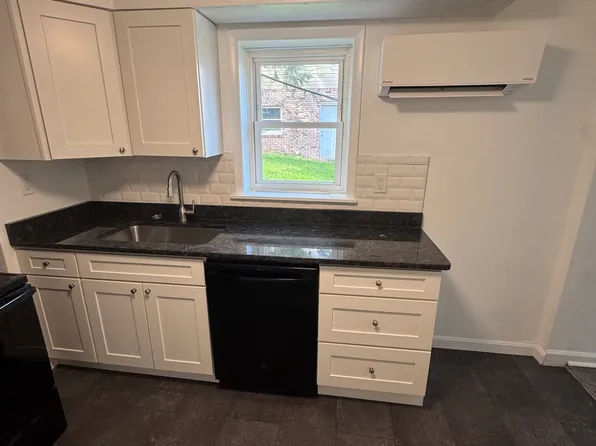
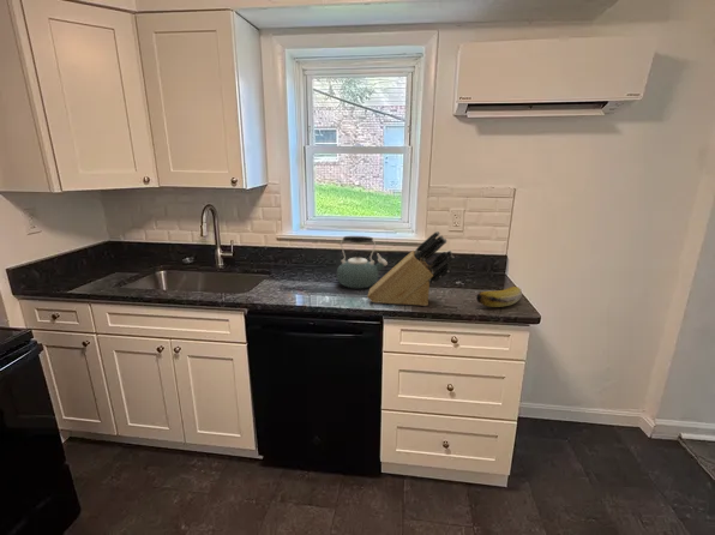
+ banana [475,285,523,308]
+ knife block [366,230,455,307]
+ kettle [336,235,389,289]
